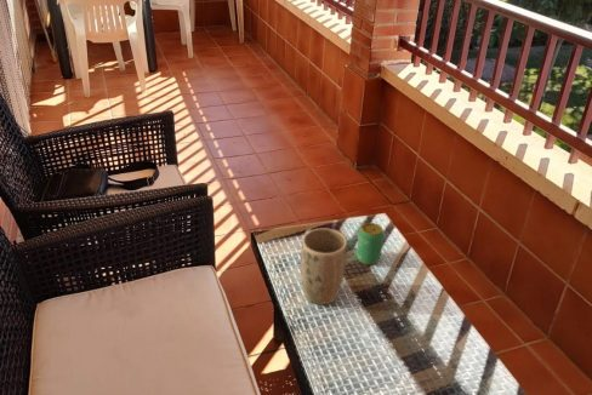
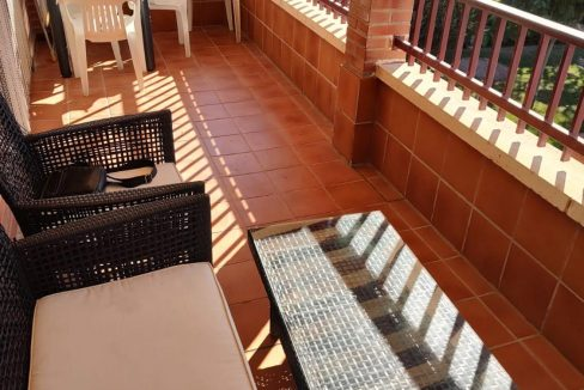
- plant pot [300,228,348,305]
- beverage can [355,222,385,265]
